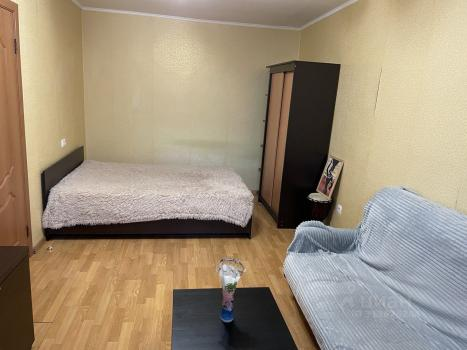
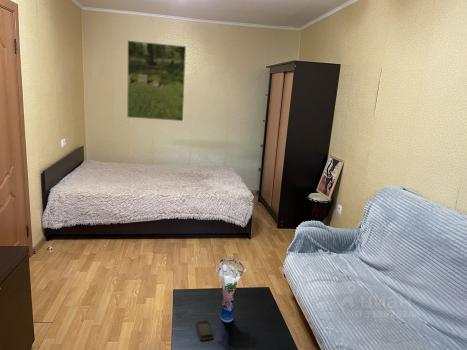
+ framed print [126,40,187,122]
+ smartphone [195,320,215,341]
